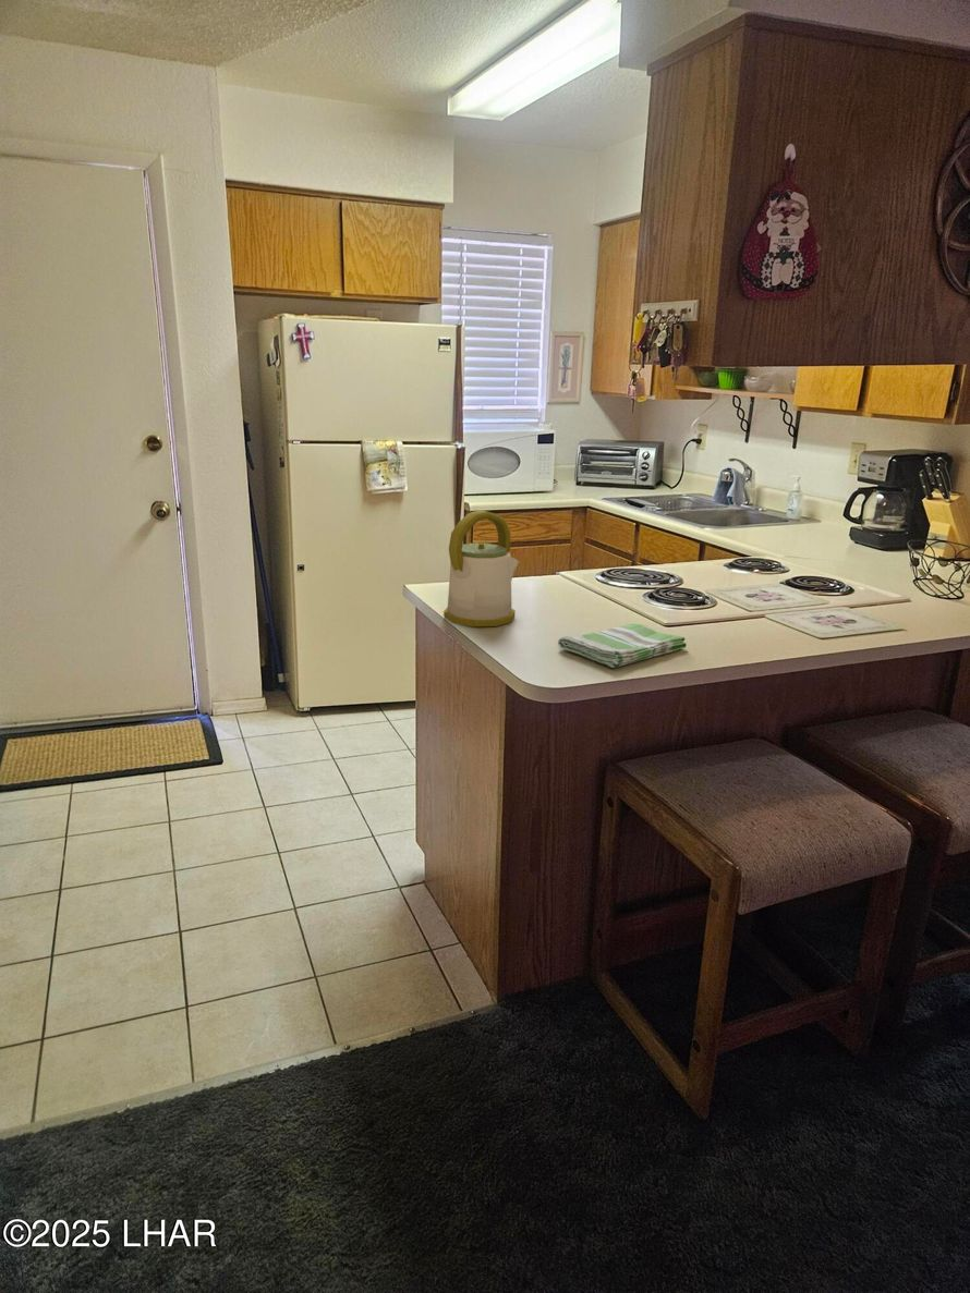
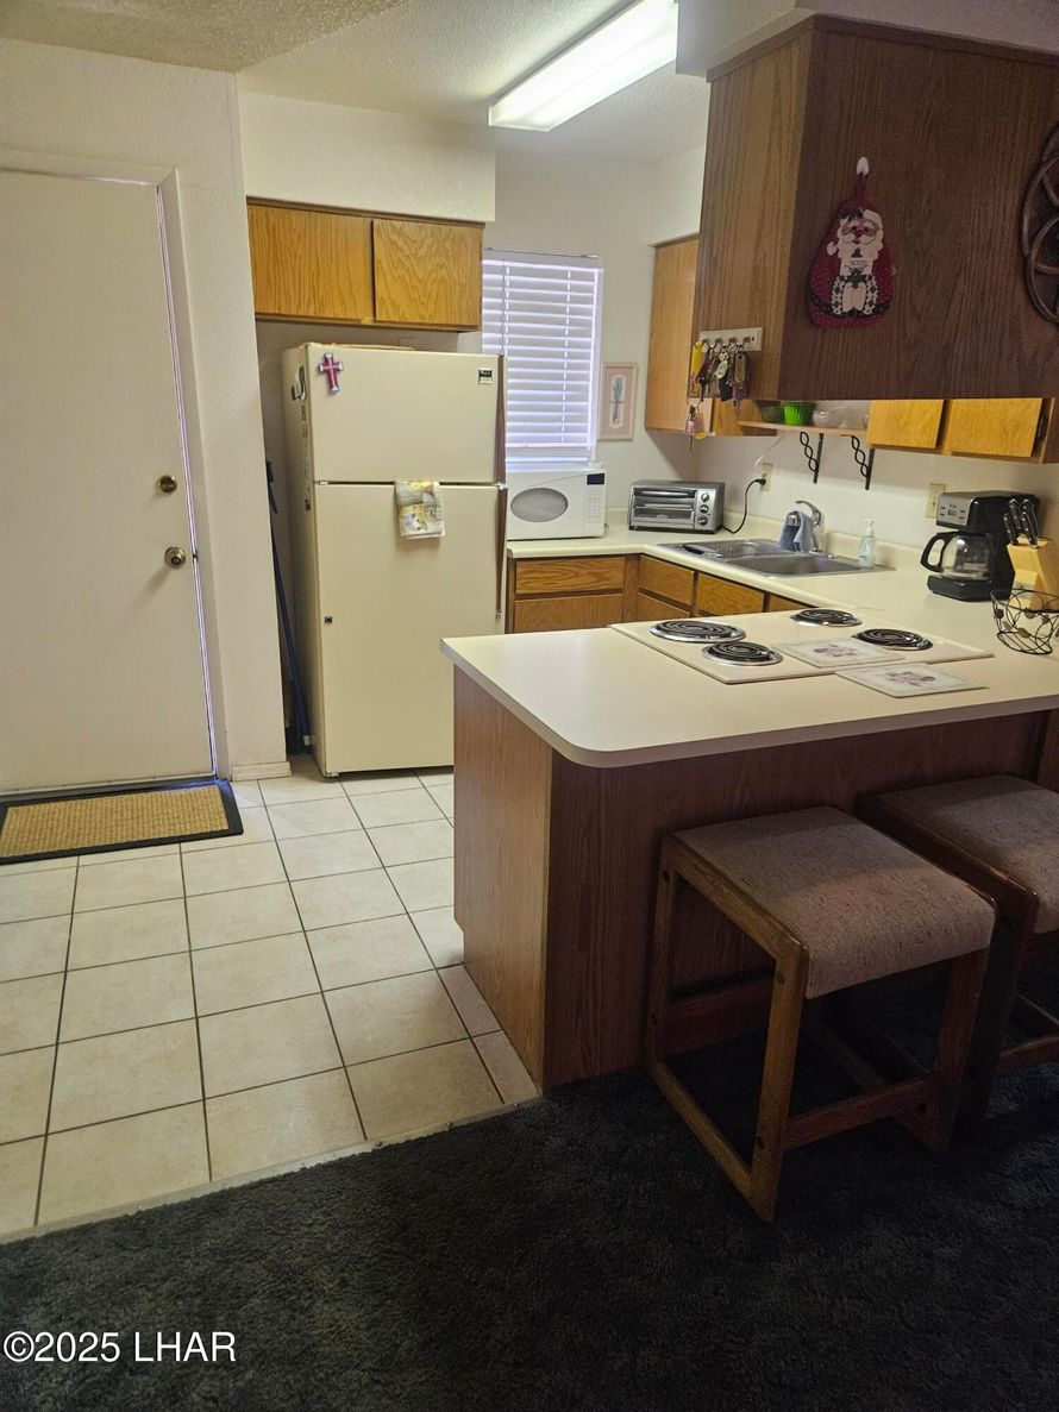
- dish towel [557,623,688,669]
- kettle [442,509,520,627]
